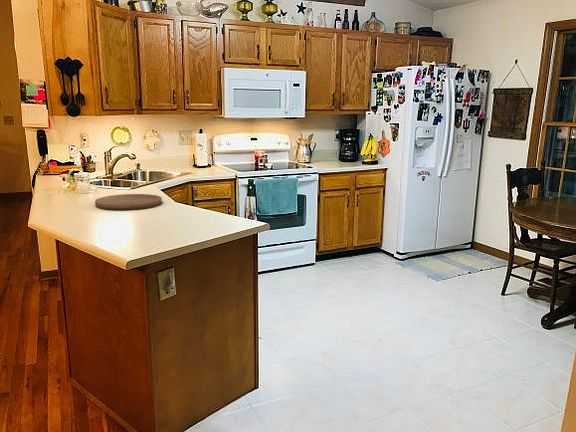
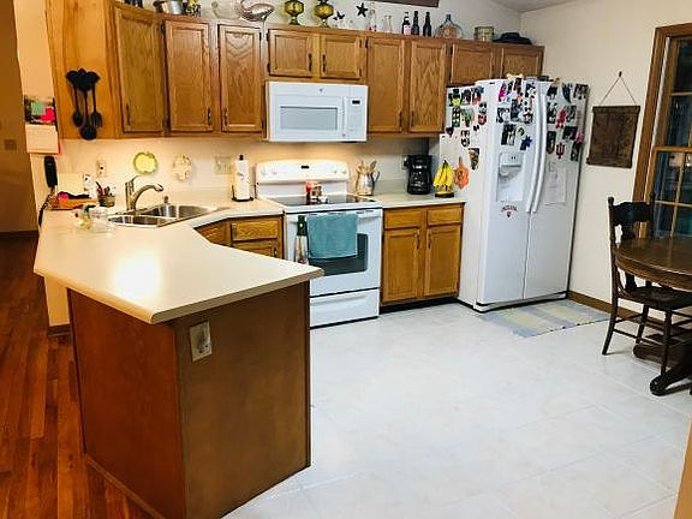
- cutting board [94,193,163,211]
